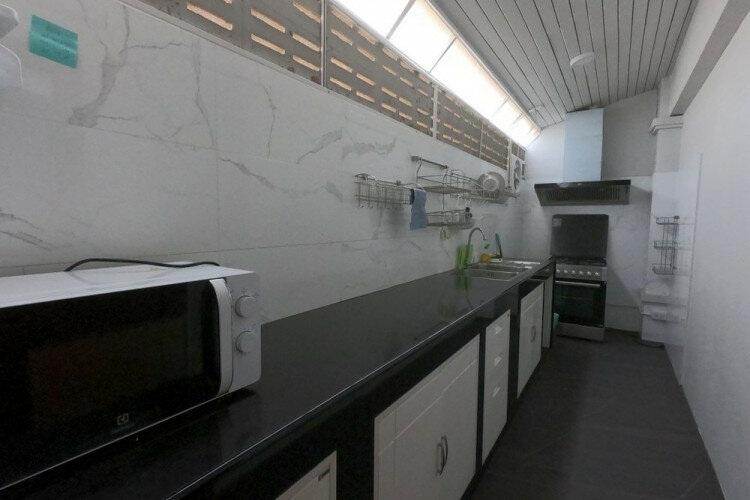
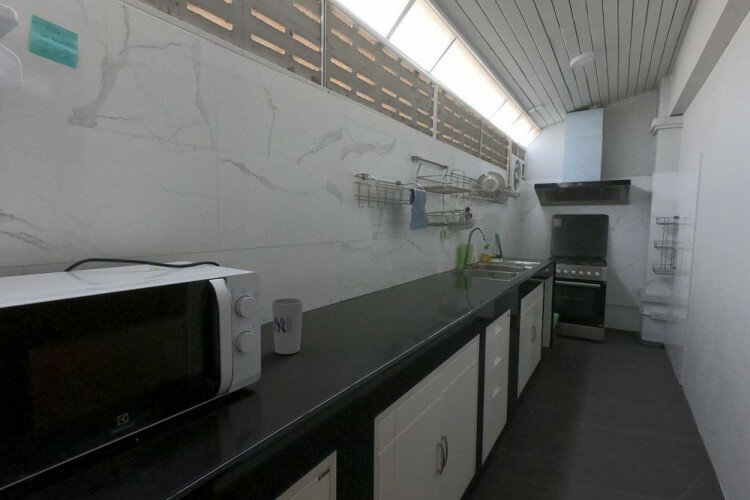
+ cup [271,297,304,355]
